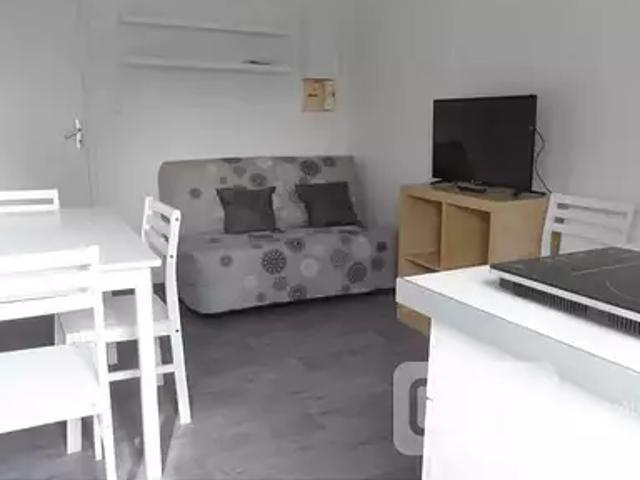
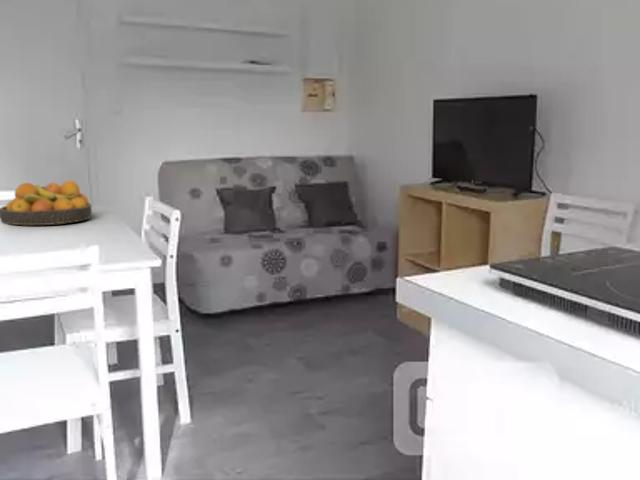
+ fruit bowl [0,180,93,226]
